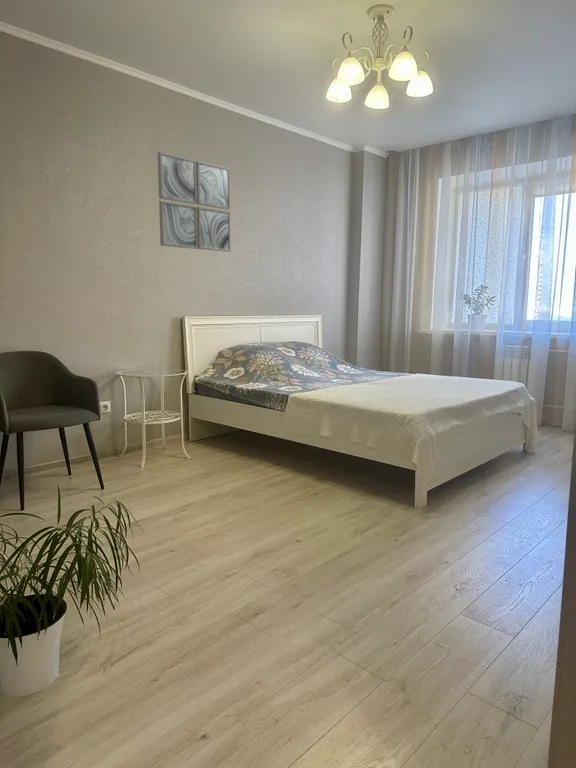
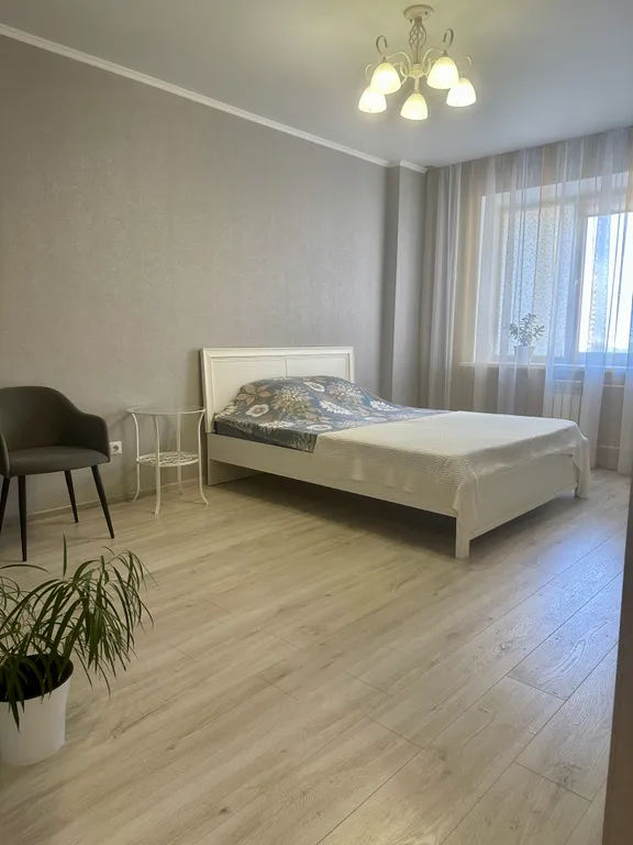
- wall art [157,151,231,253]
